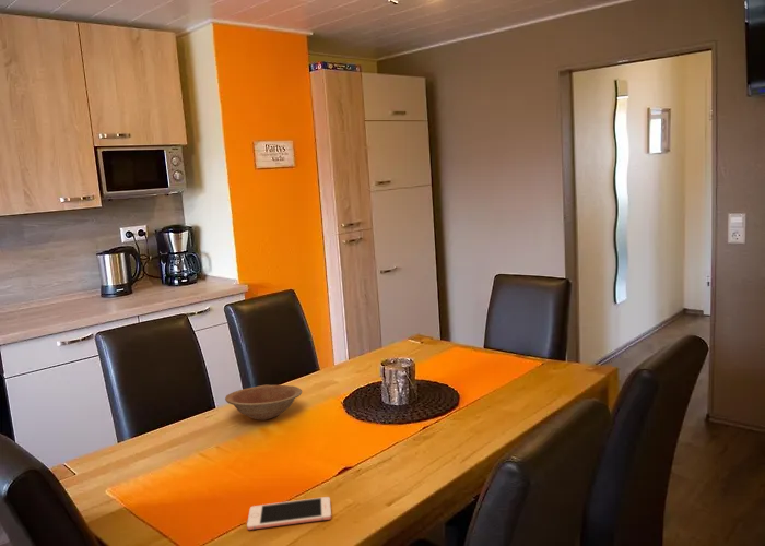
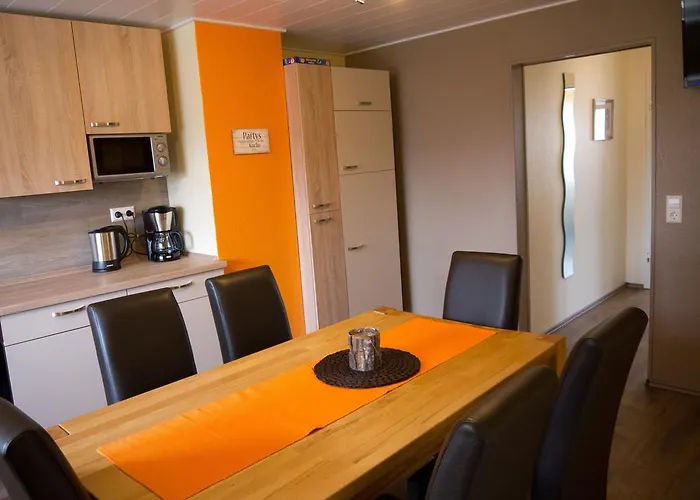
- cell phone [246,496,332,531]
- bowl [224,384,303,422]
